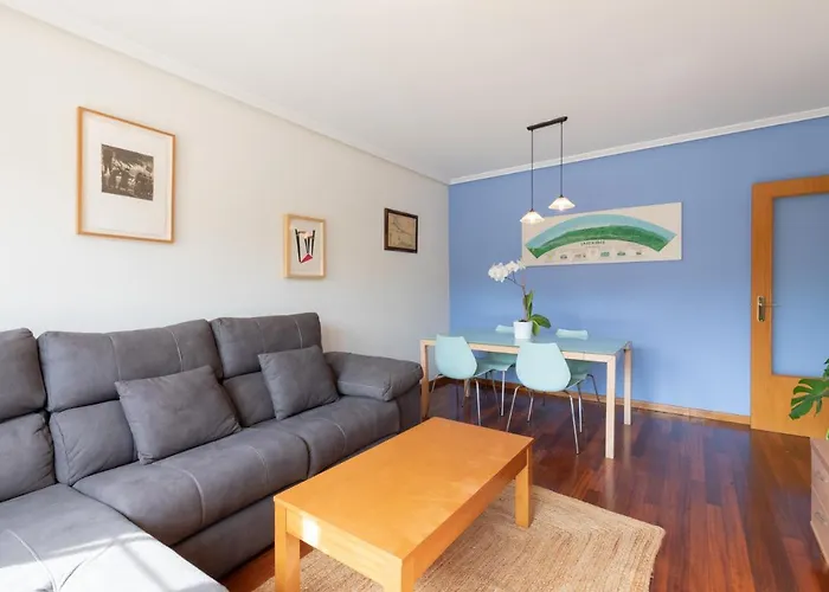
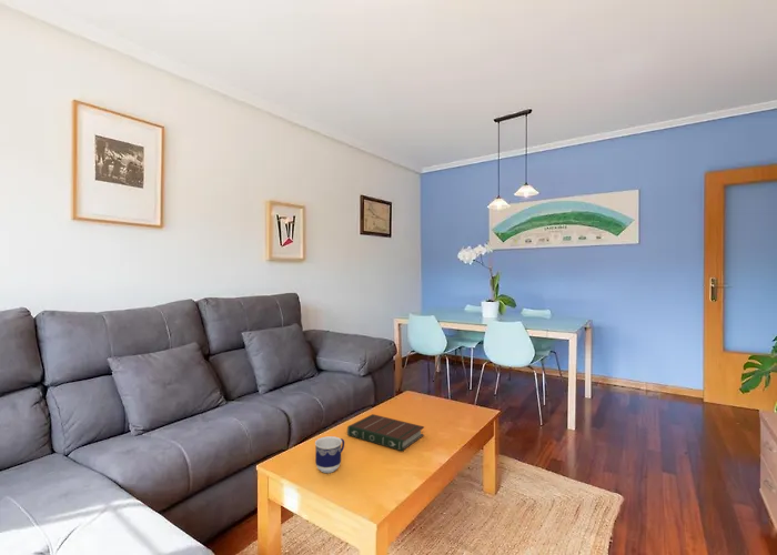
+ book [346,413,425,452]
+ cup [314,435,345,474]
